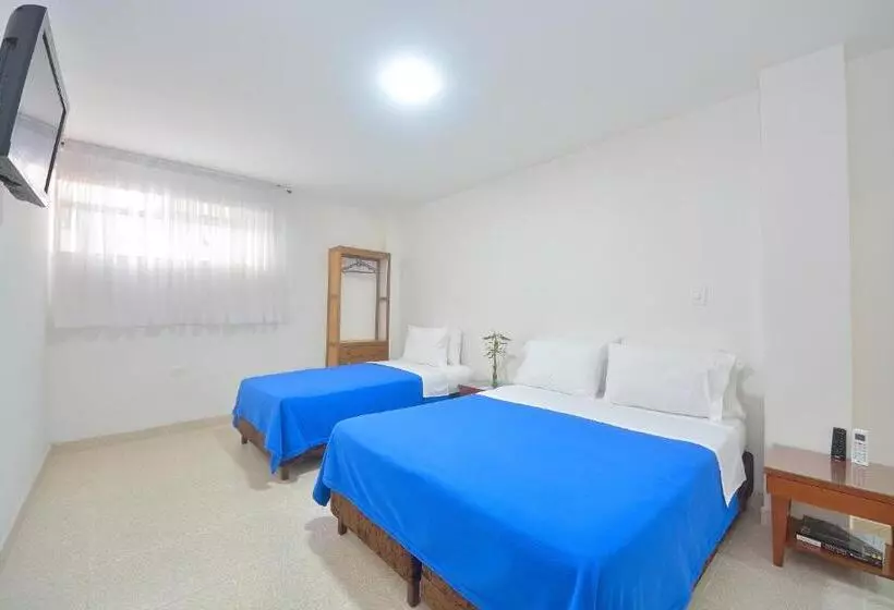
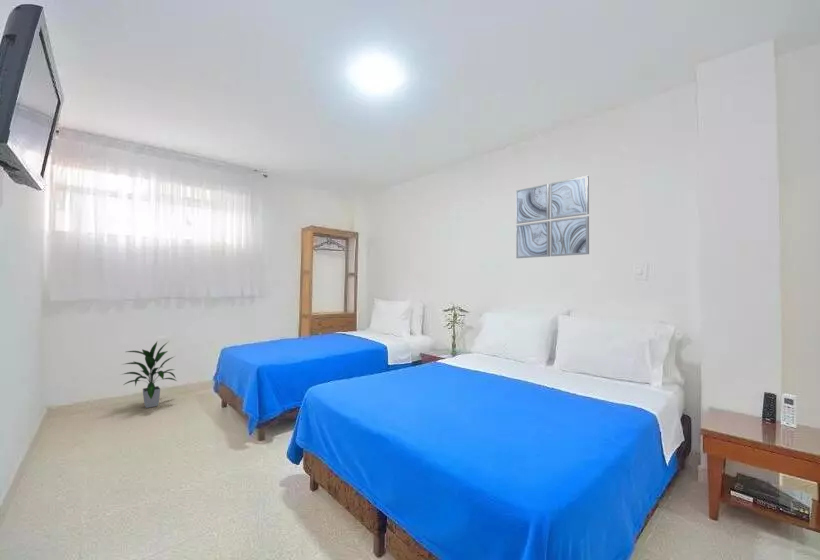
+ indoor plant [120,340,178,409]
+ wall art [515,175,590,259]
